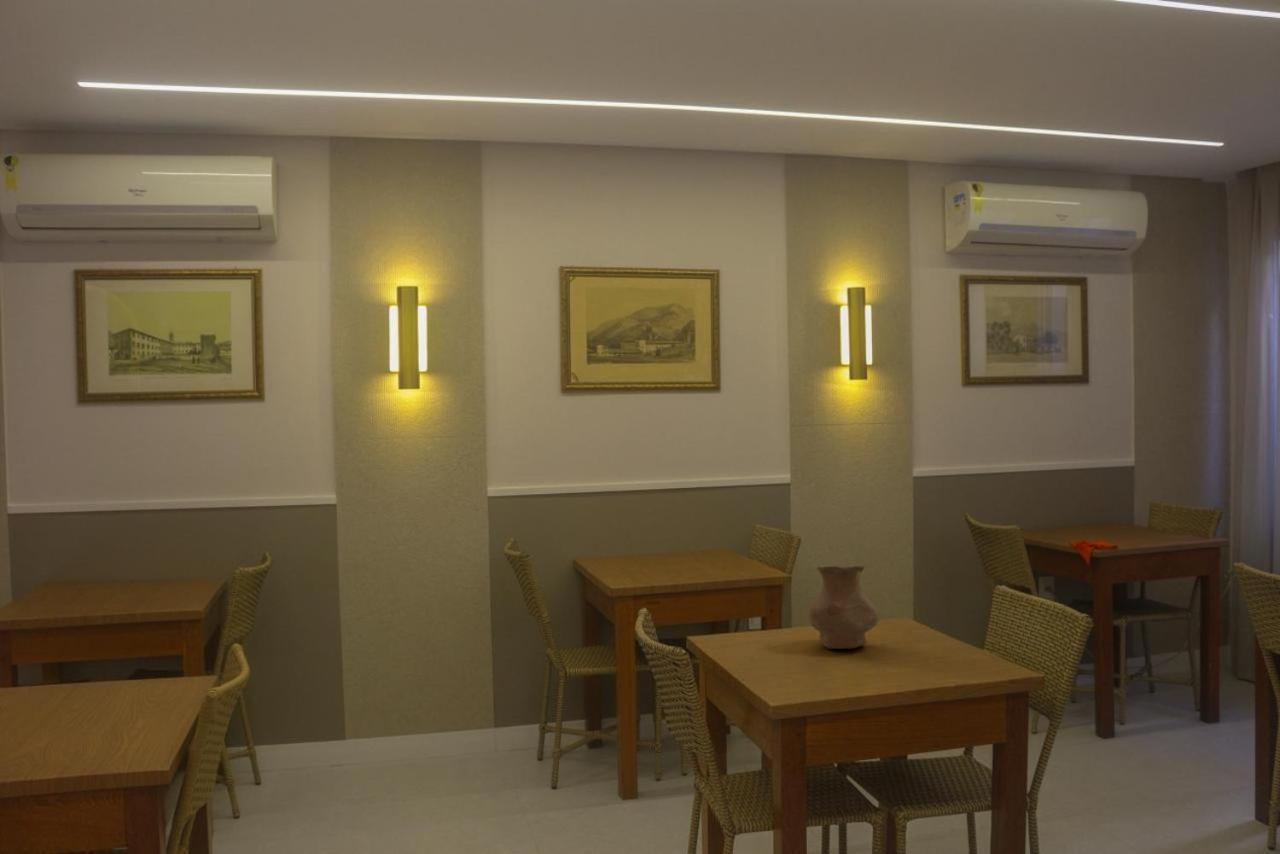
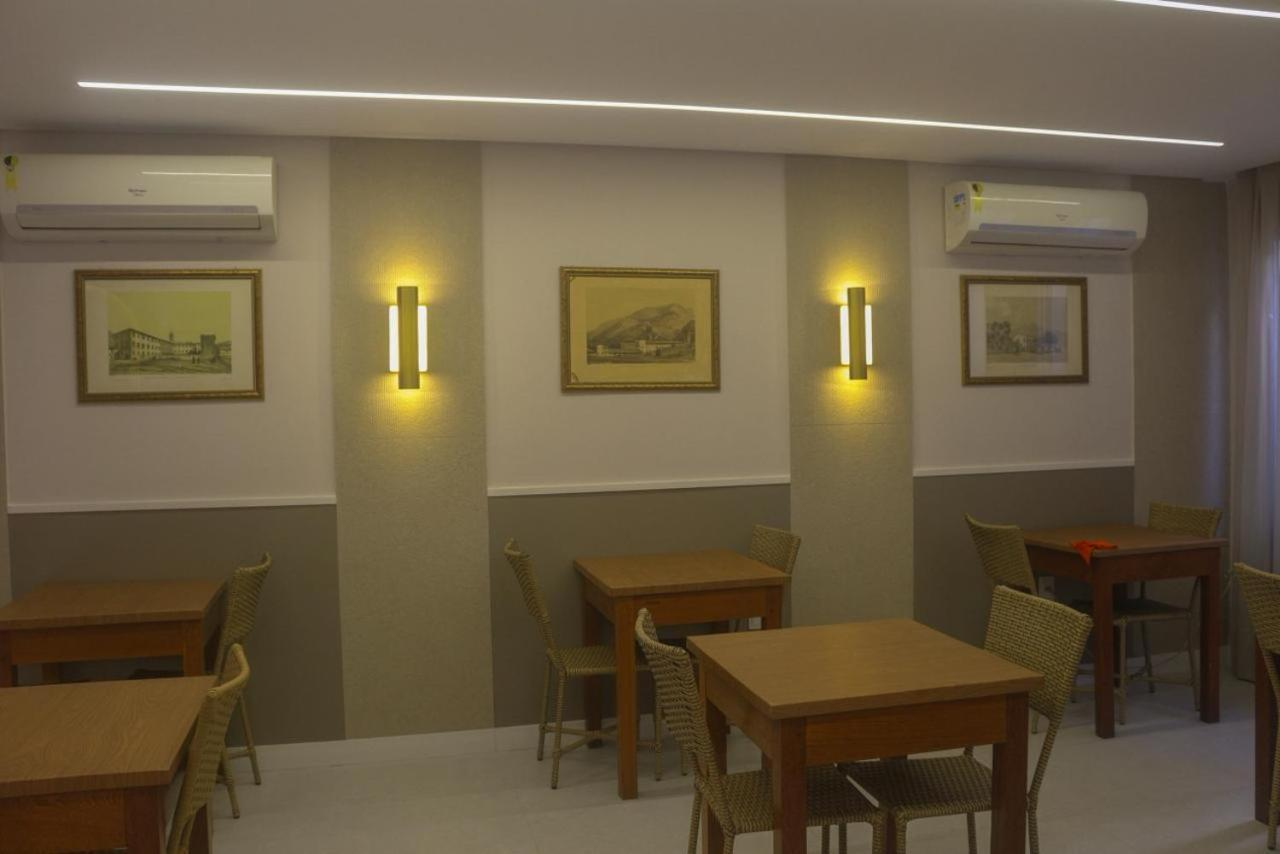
- vase [808,564,880,650]
